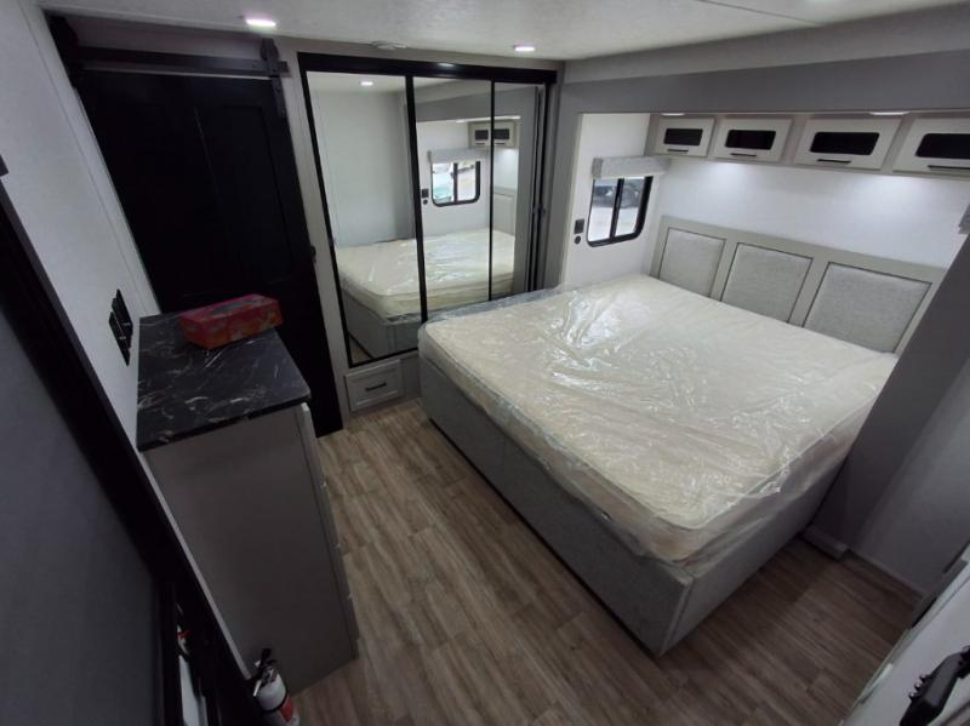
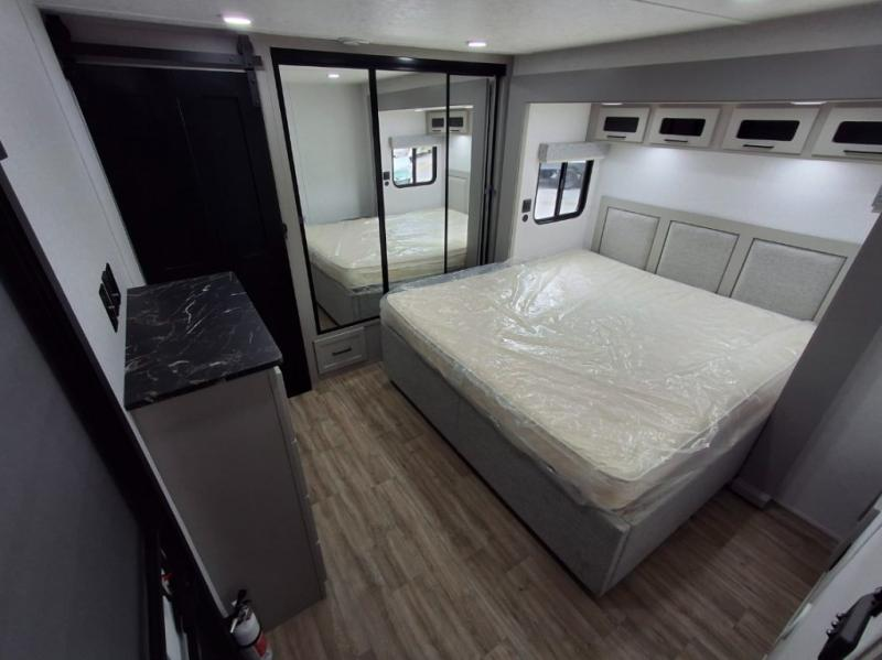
- tissue box [177,292,284,350]
